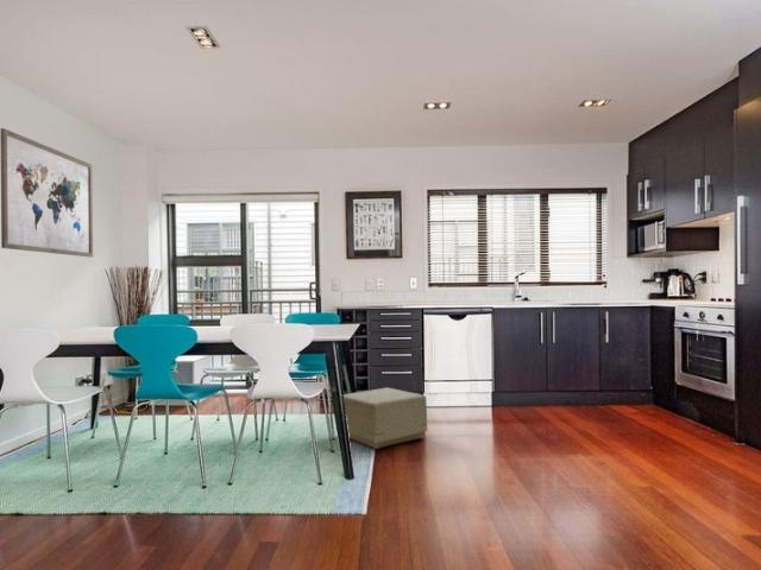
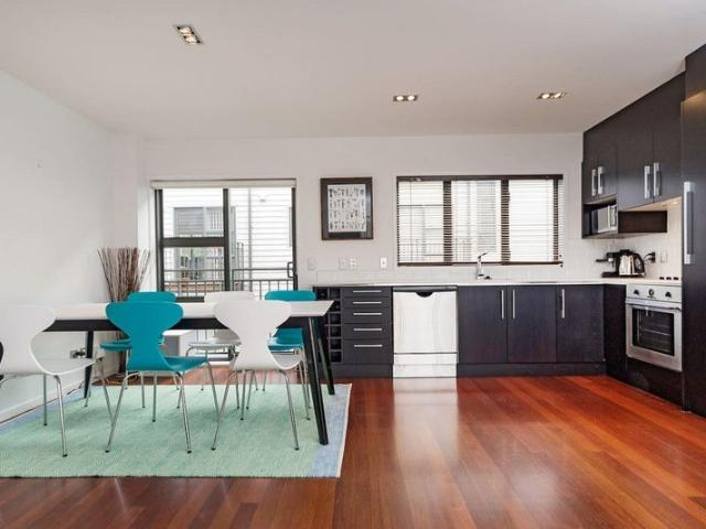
- cardboard box [342,386,428,450]
- wall art [0,127,94,258]
